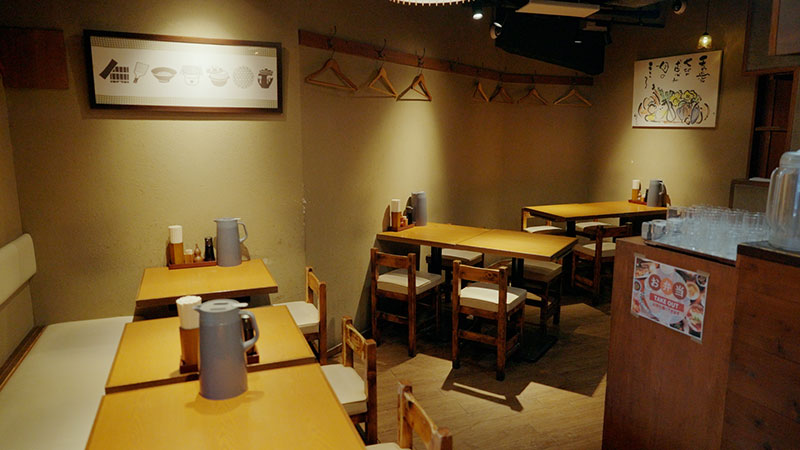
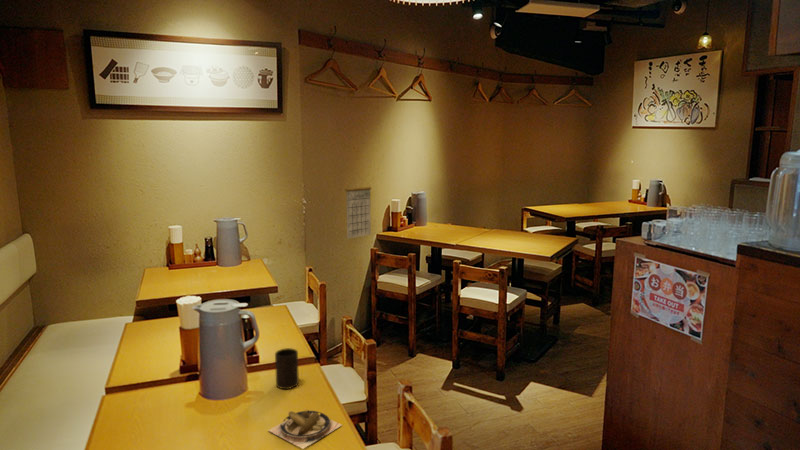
+ plate [267,410,343,450]
+ cup [274,347,300,390]
+ calendar [344,177,372,240]
